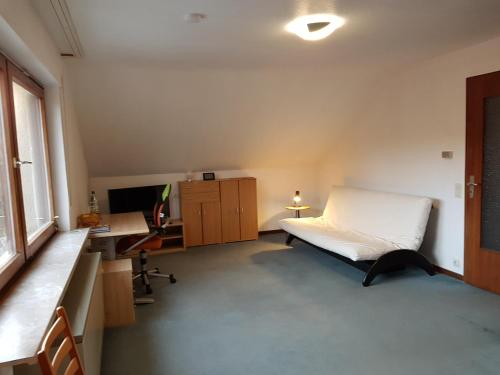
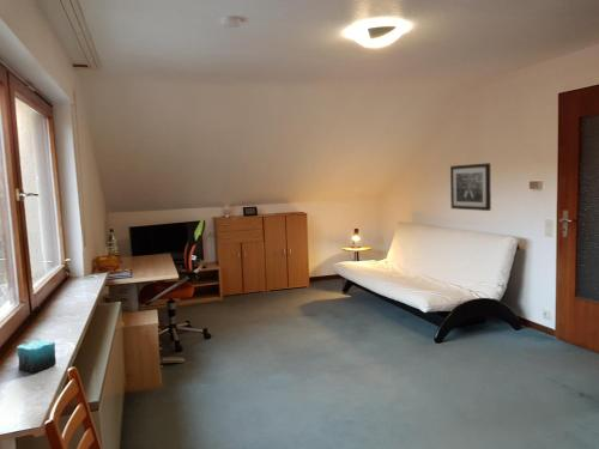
+ wall art [449,162,492,212]
+ candle [16,339,58,375]
